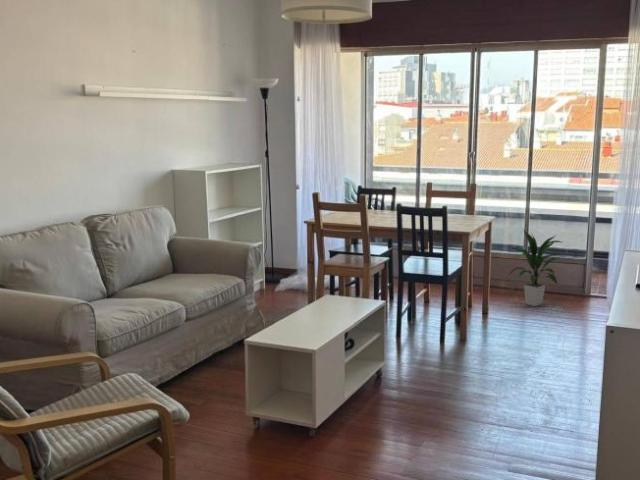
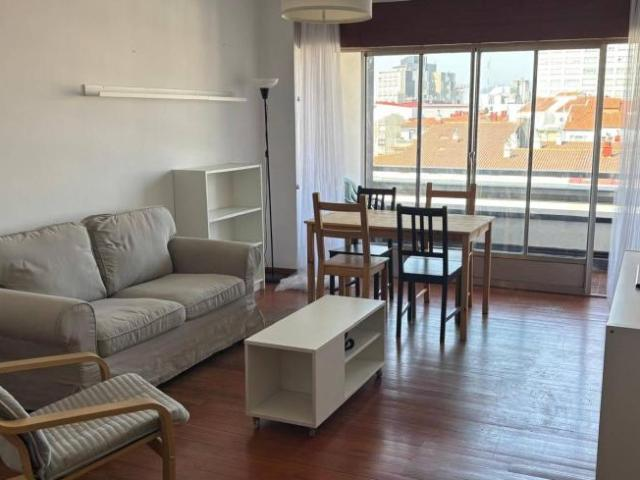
- indoor plant [507,228,567,307]
